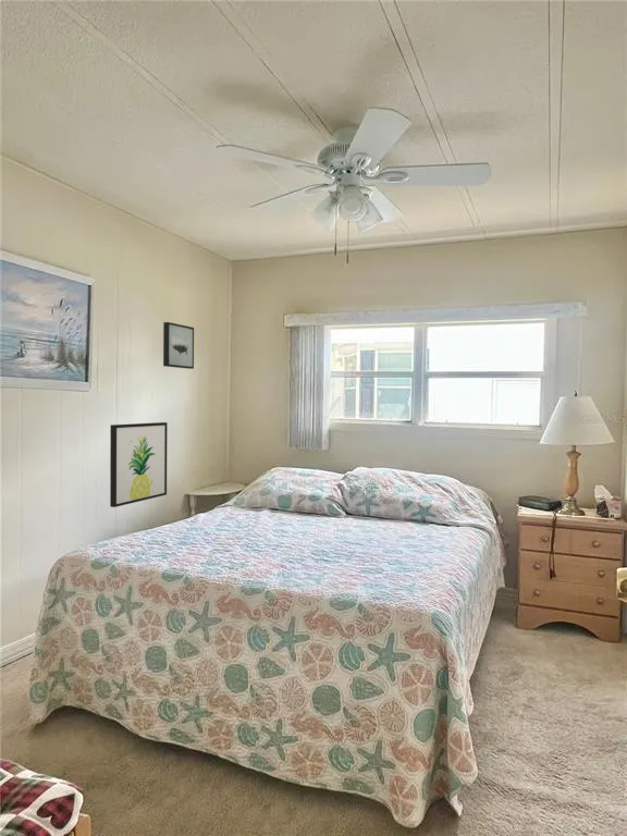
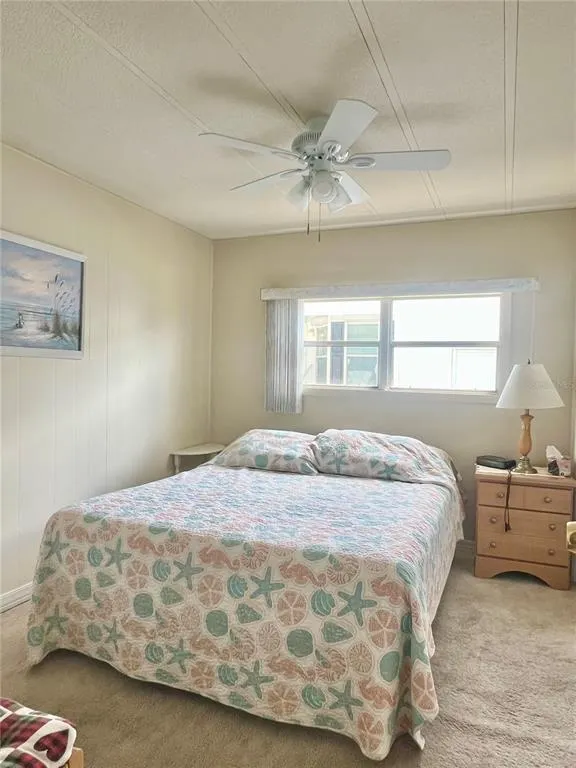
- wall art [162,321,195,370]
- wall art [109,421,169,508]
